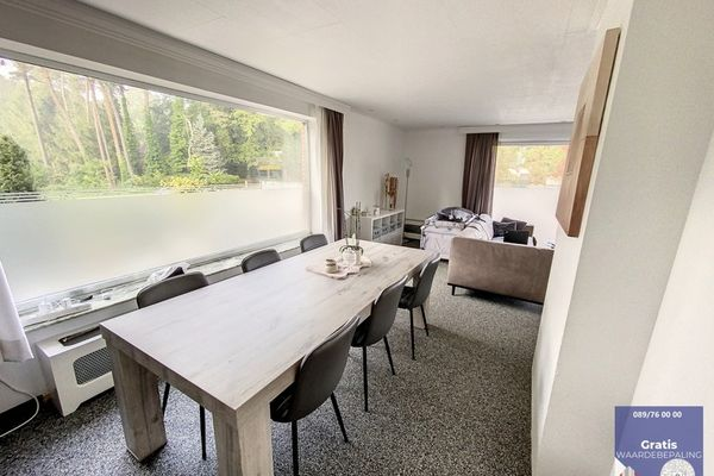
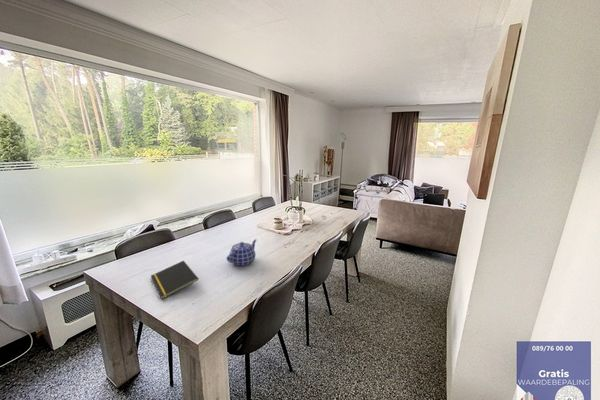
+ notepad [150,260,200,300]
+ teapot [226,238,258,267]
